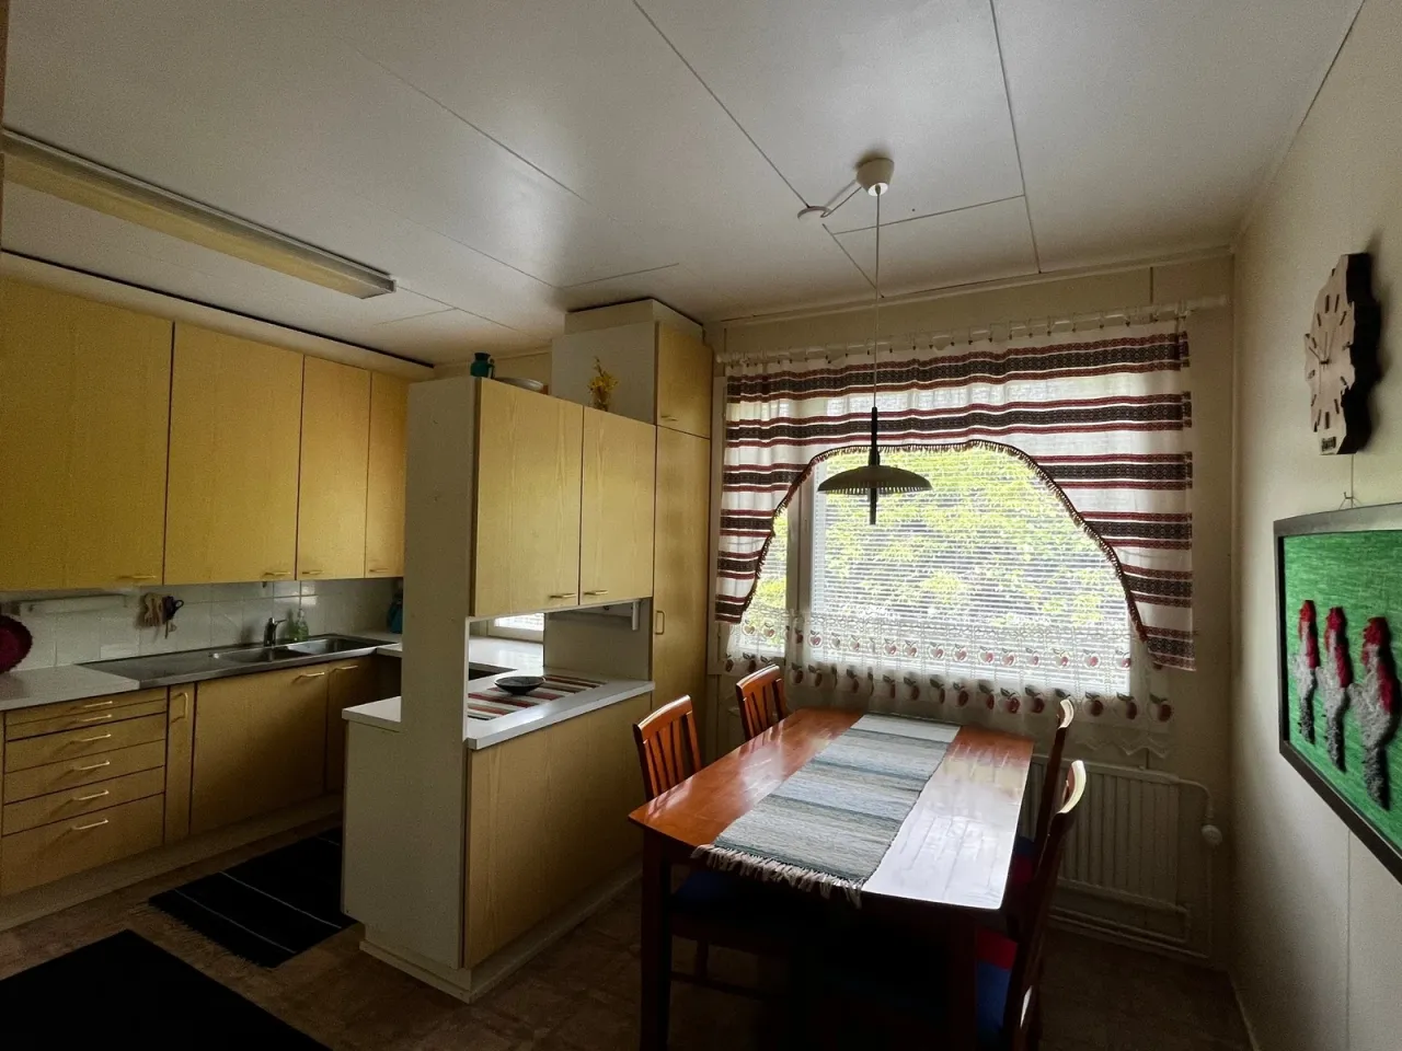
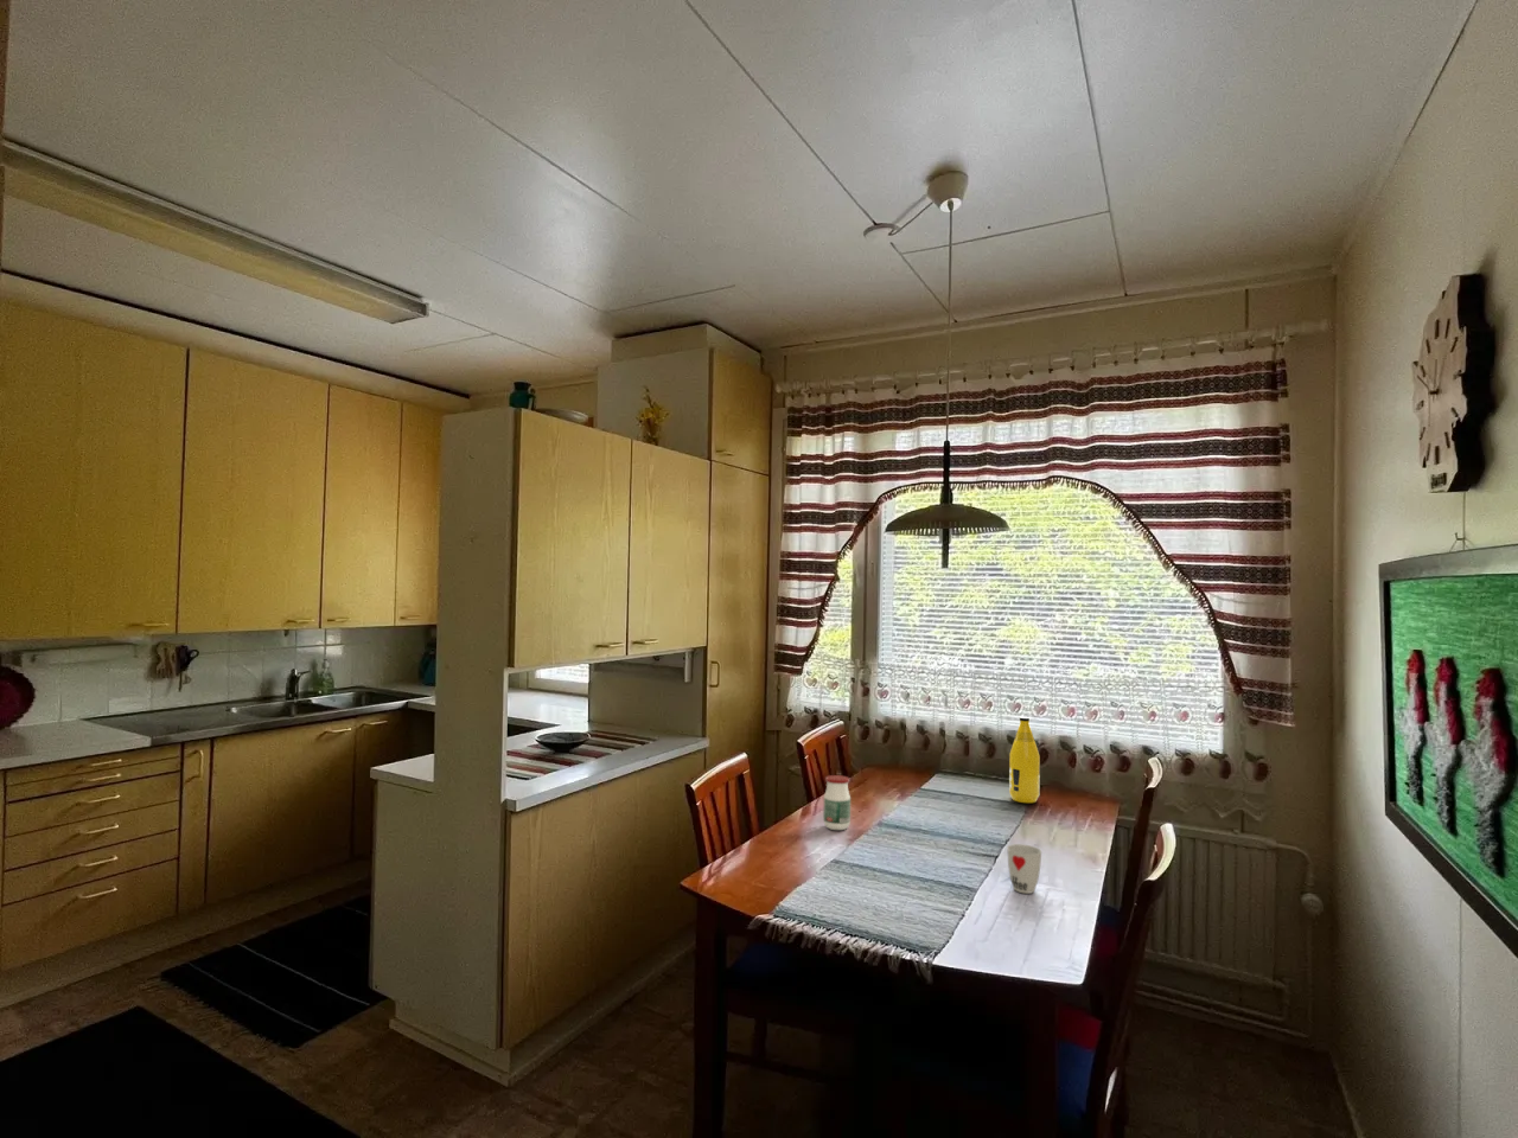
+ cup [1005,843,1042,895]
+ bottle [1008,716,1041,803]
+ jar [822,775,851,831]
